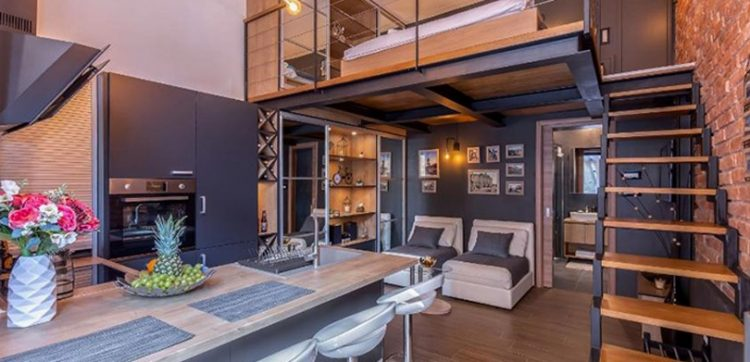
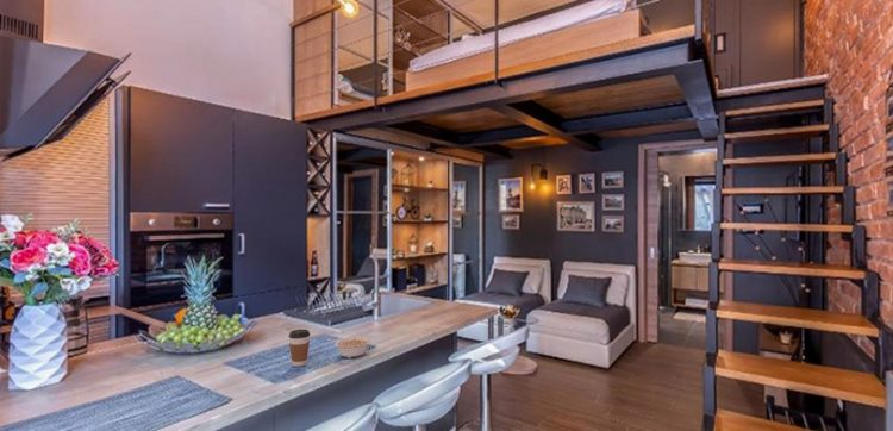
+ coffee cup [287,329,311,368]
+ legume [326,336,371,360]
